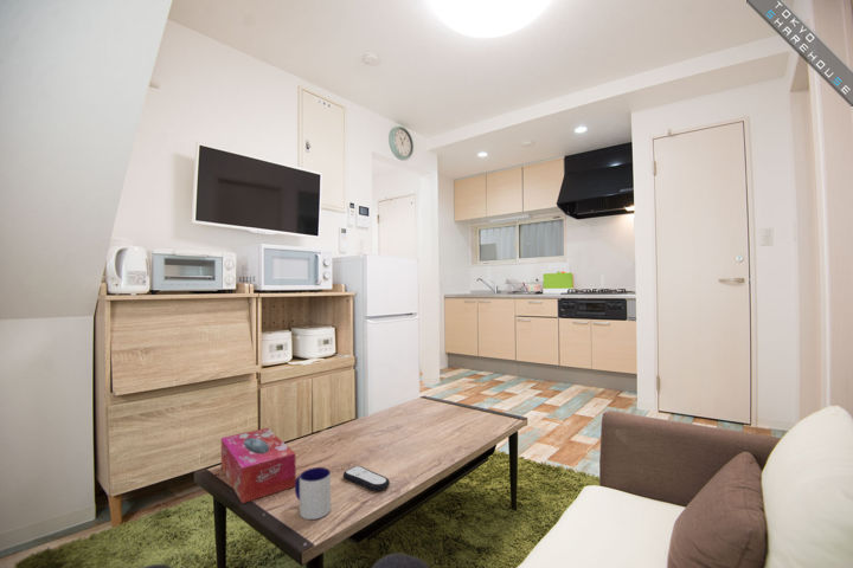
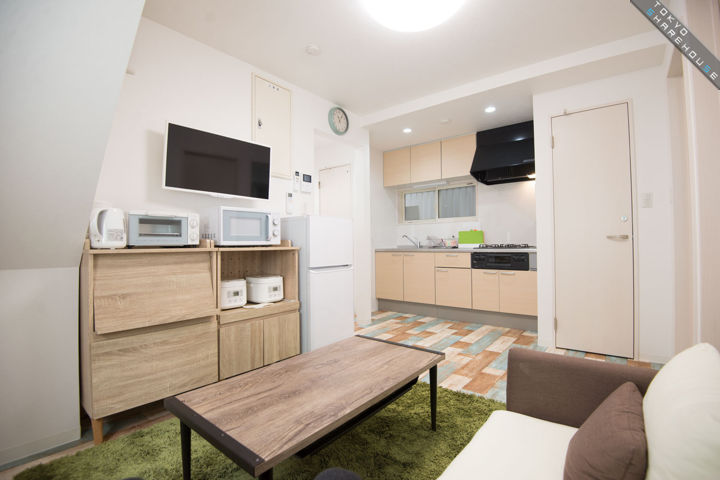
- mug [294,466,332,521]
- tissue box [220,427,297,504]
- remote control [342,465,391,492]
